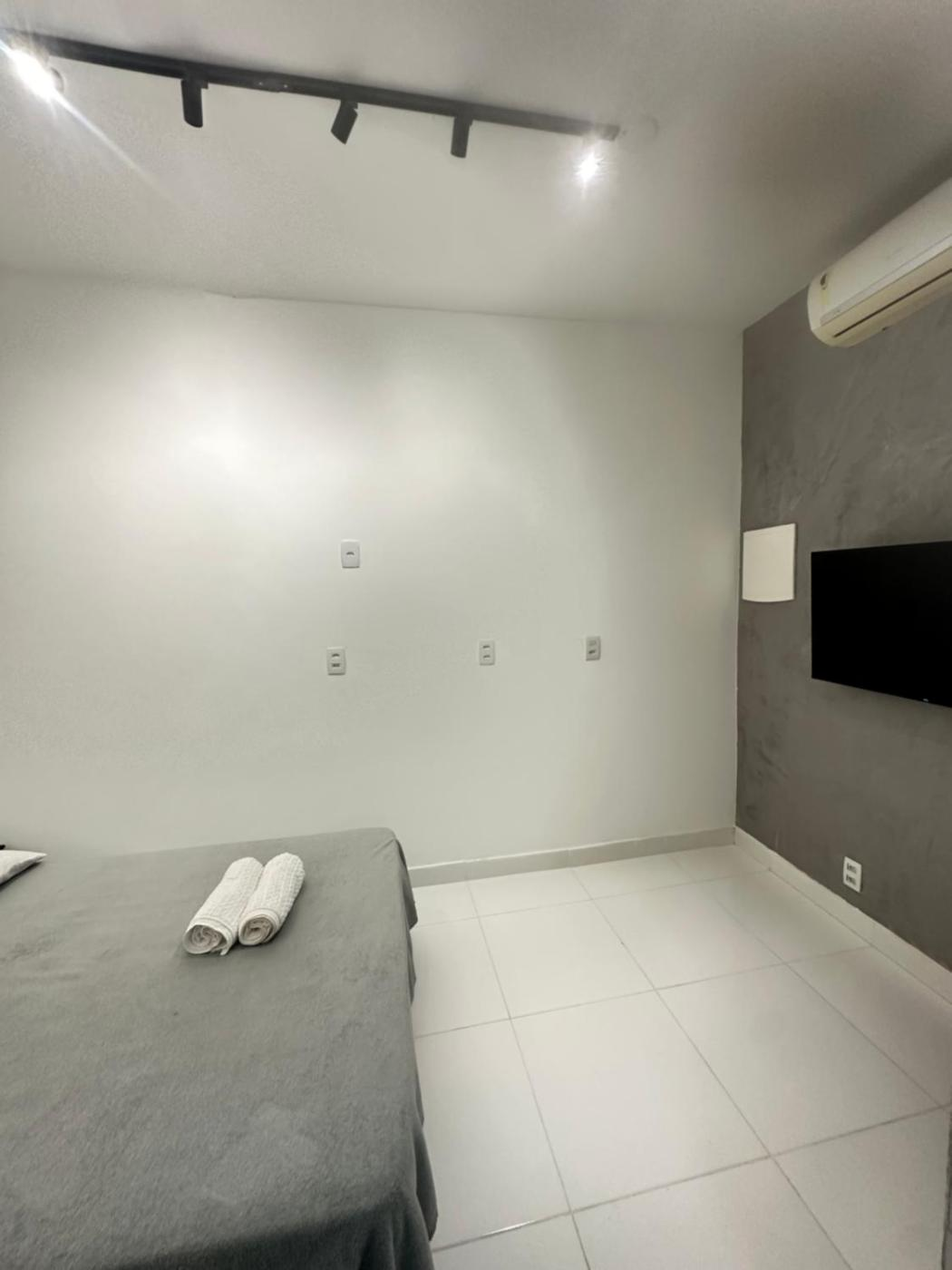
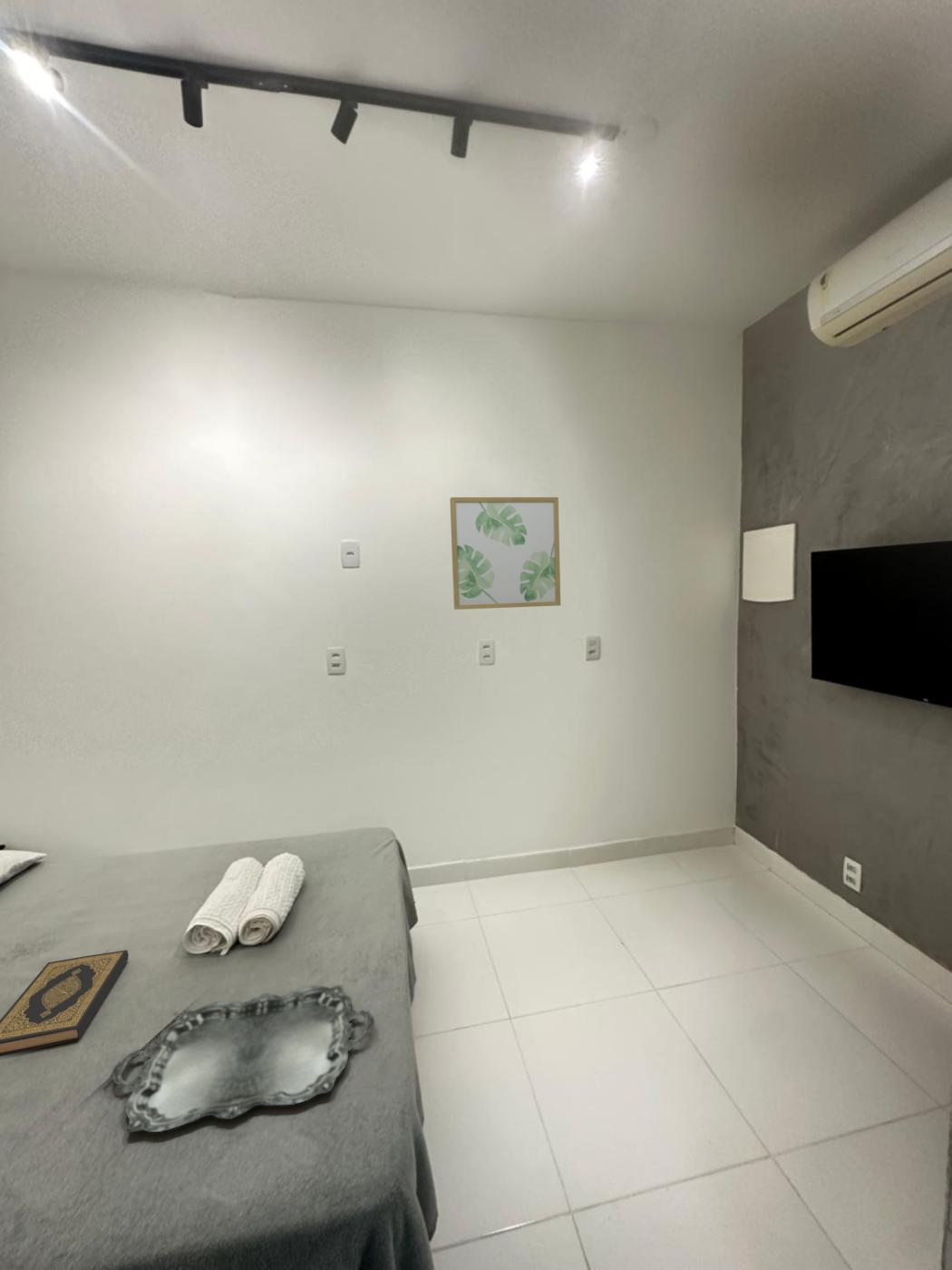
+ serving tray [111,984,375,1134]
+ hardback book [0,950,130,1058]
+ wall art [449,496,561,611]
